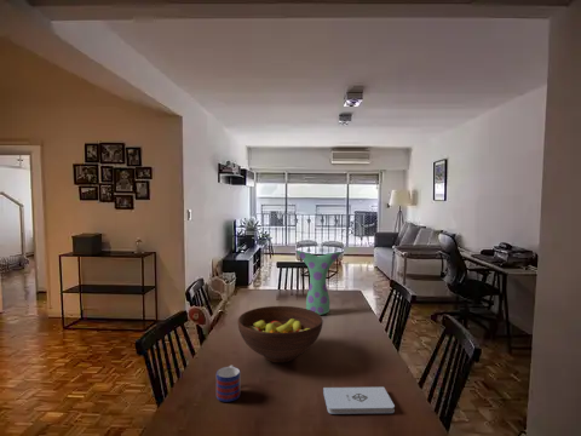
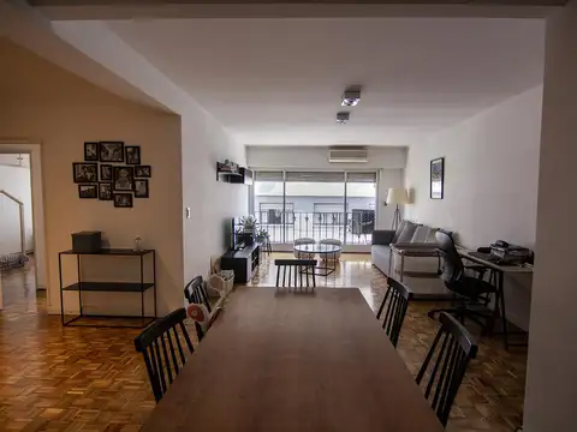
- fruit bowl [237,305,323,363]
- mug [215,365,242,403]
- vase [295,249,341,316]
- notepad [322,386,396,415]
